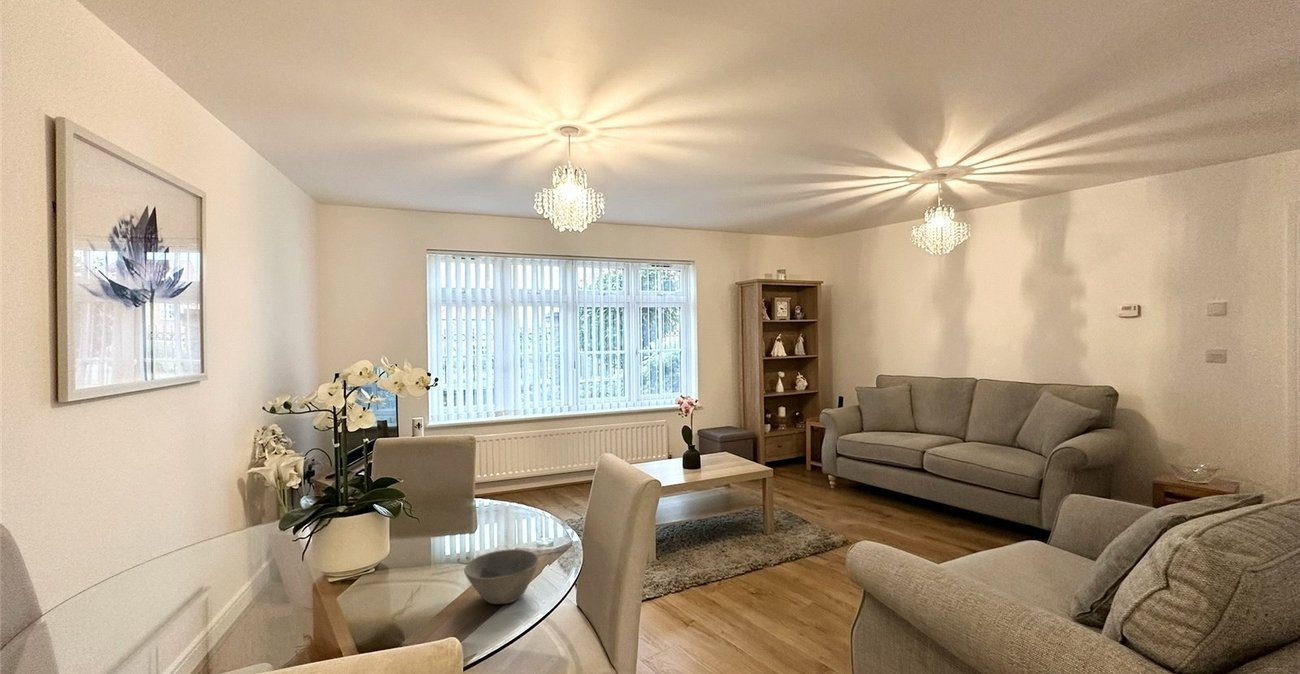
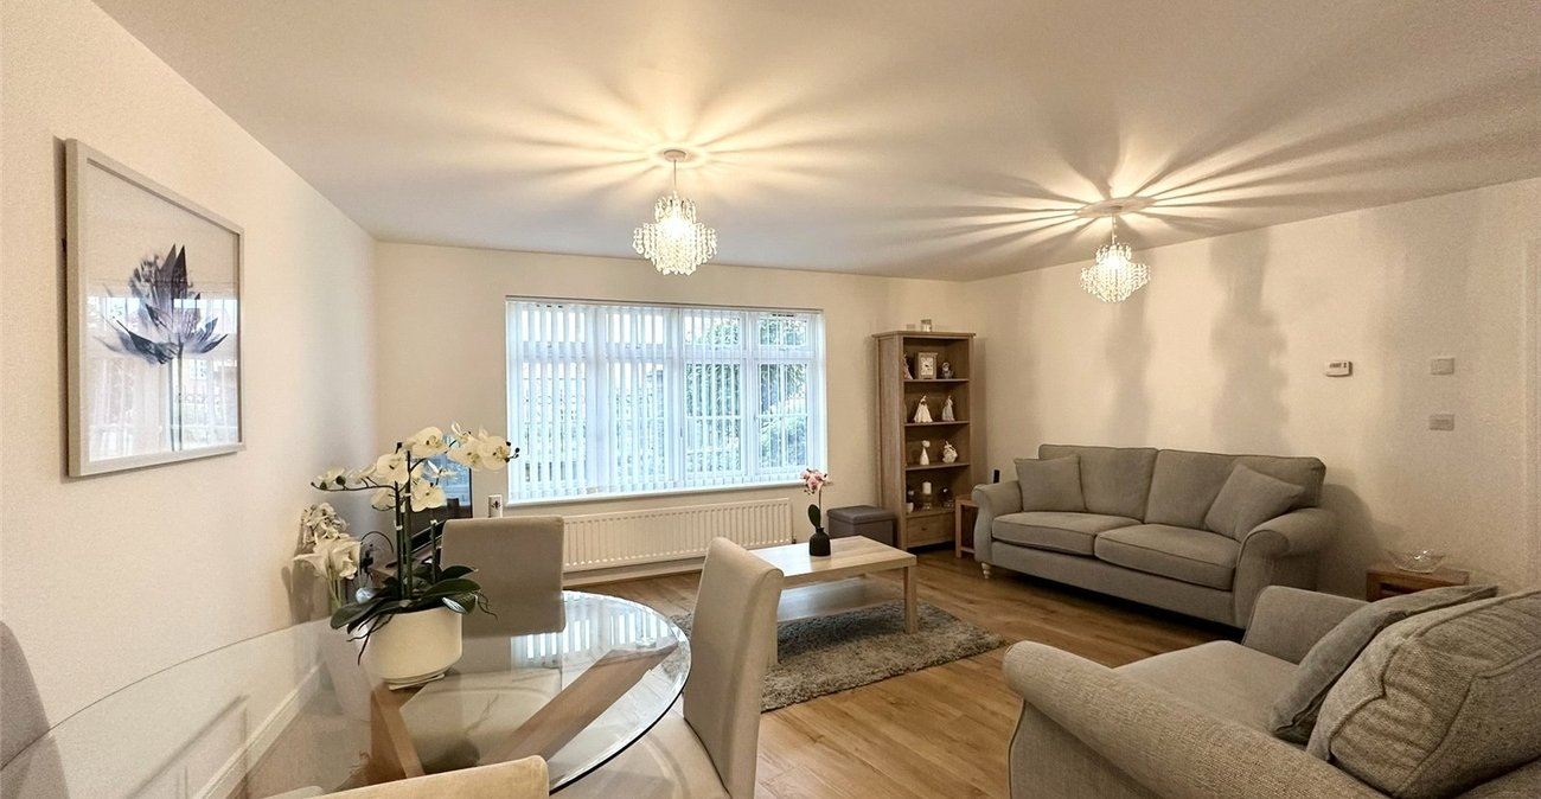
- bowl [463,548,540,605]
